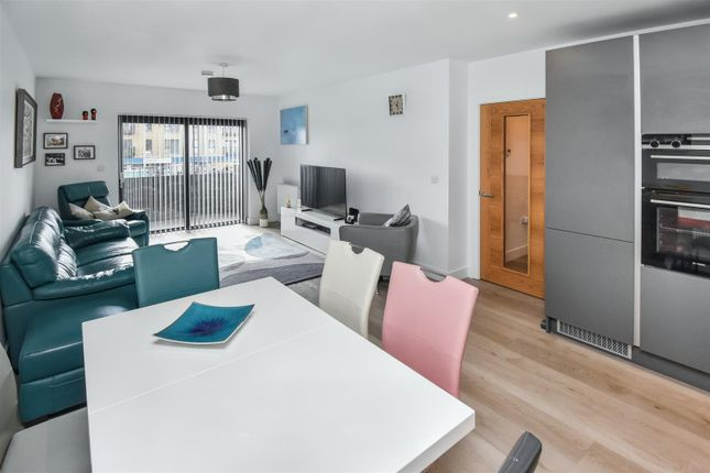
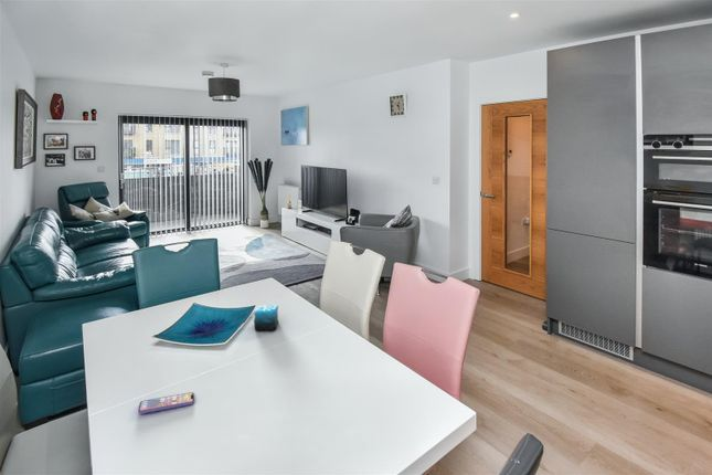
+ smartphone [137,391,195,414]
+ candle [253,300,279,331]
